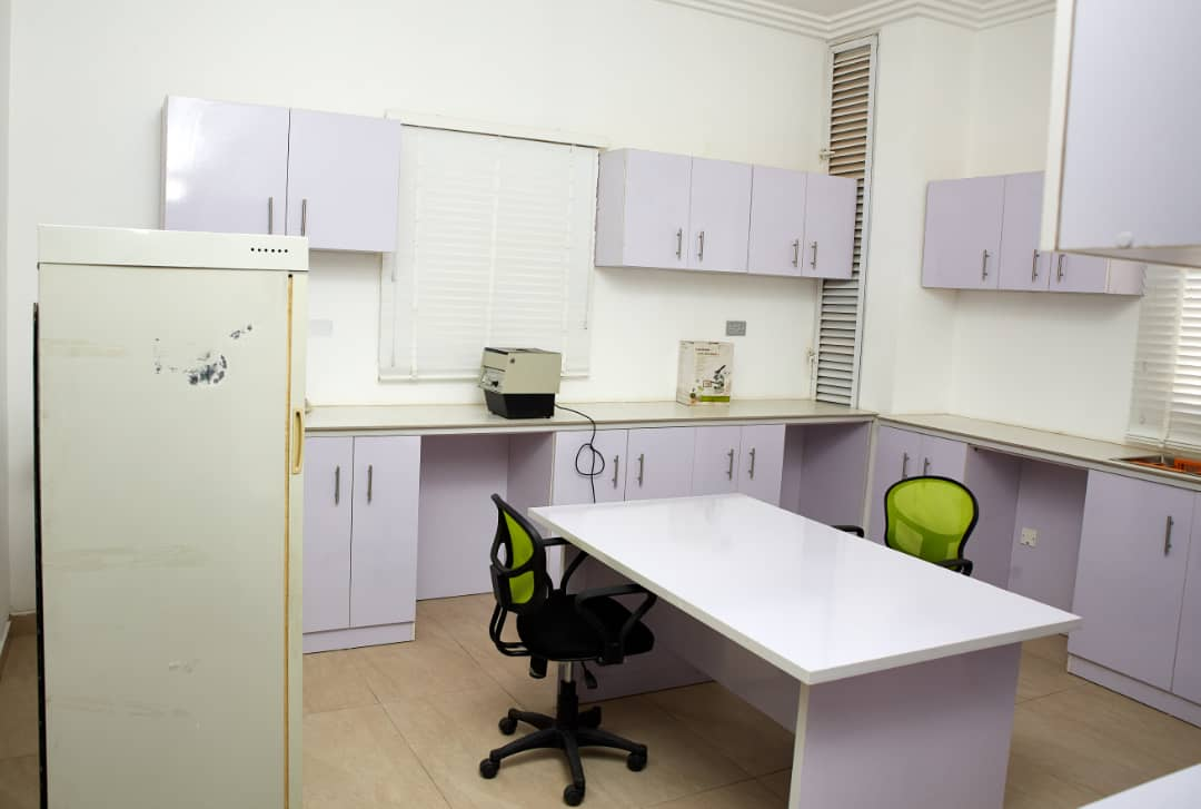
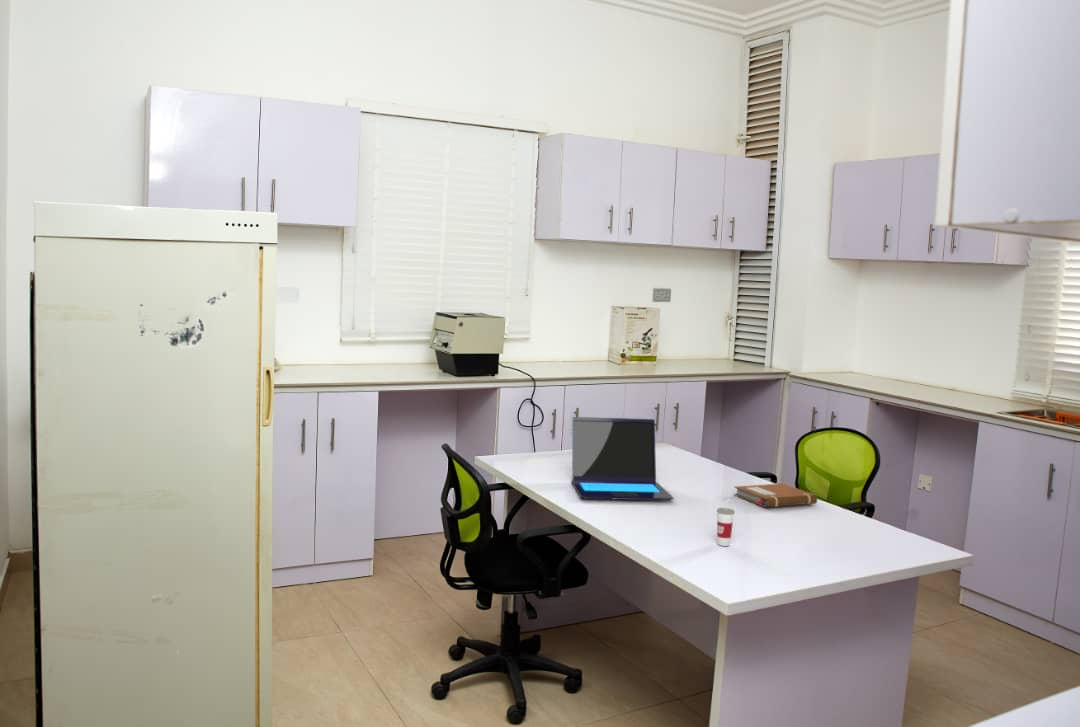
+ laptop [570,416,675,502]
+ cup [716,497,736,547]
+ notebook [733,483,818,508]
